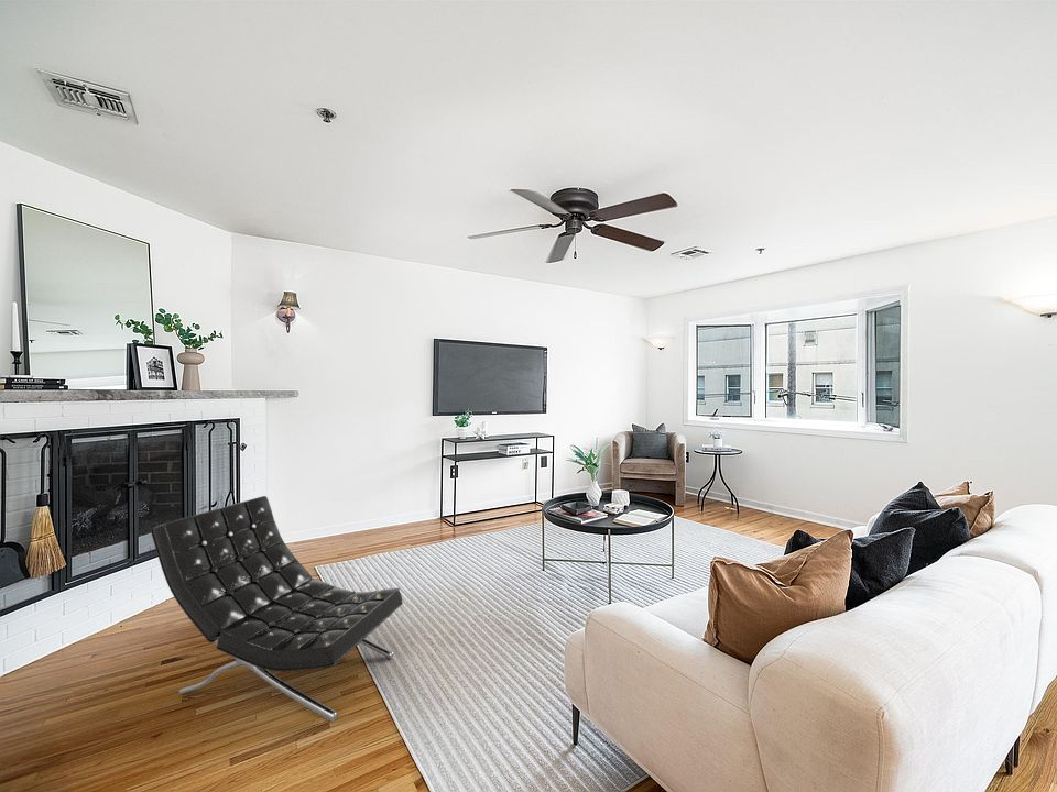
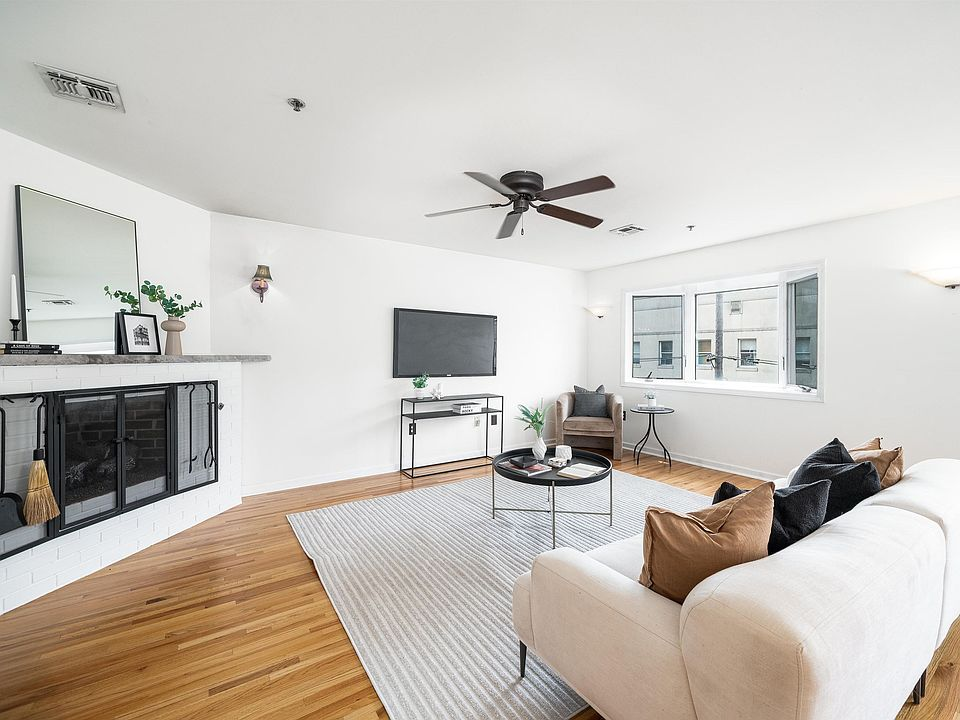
- lounge chair [150,495,404,723]
